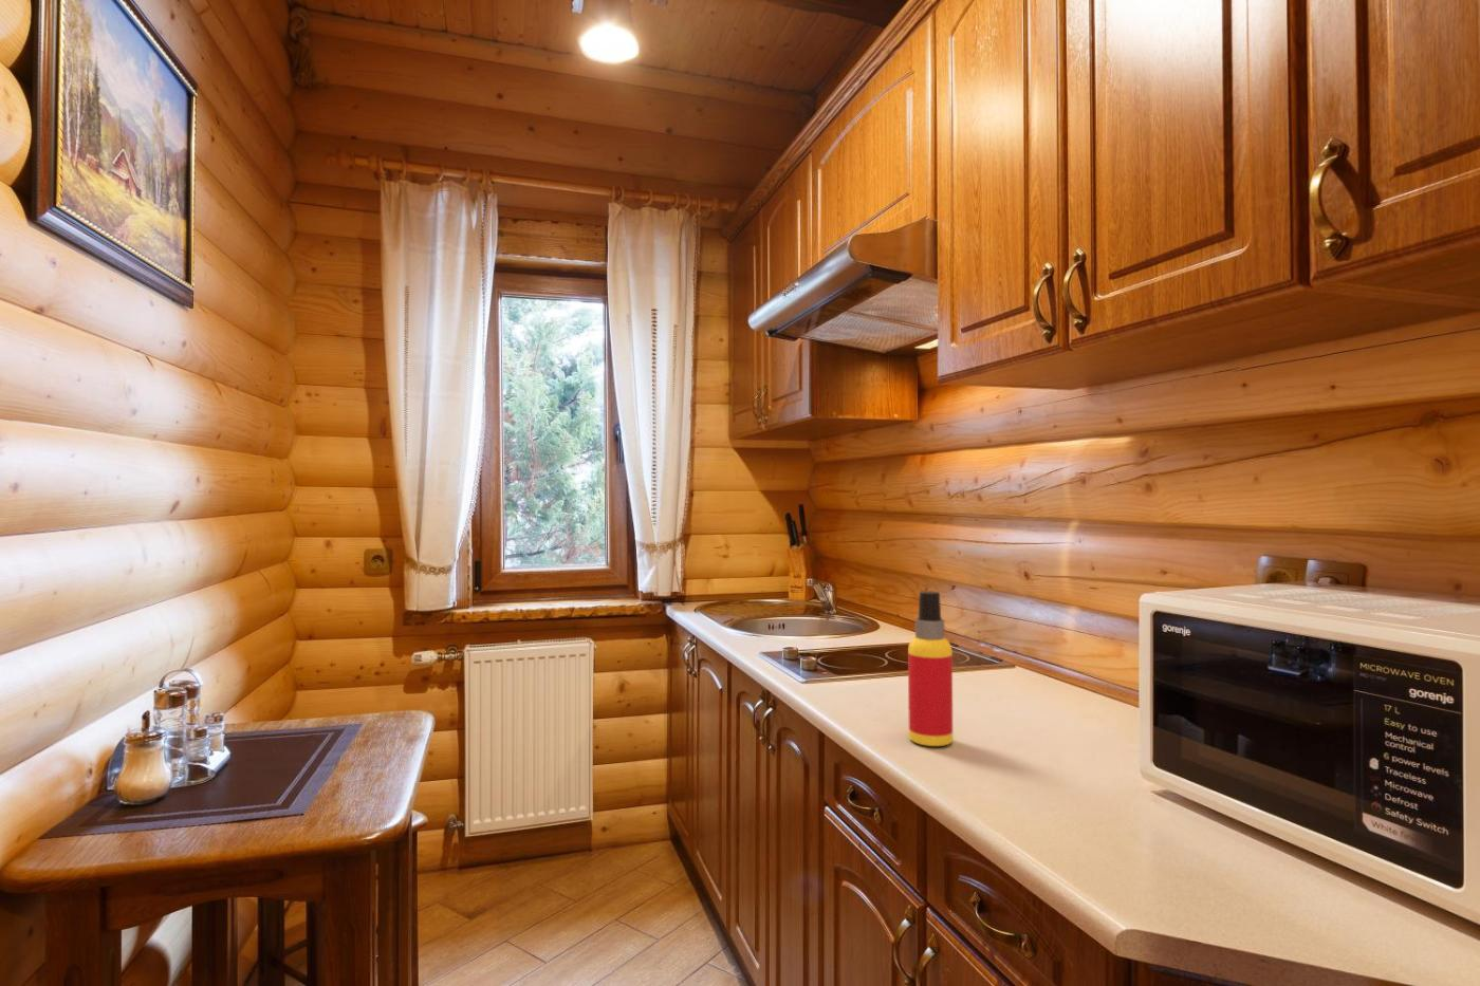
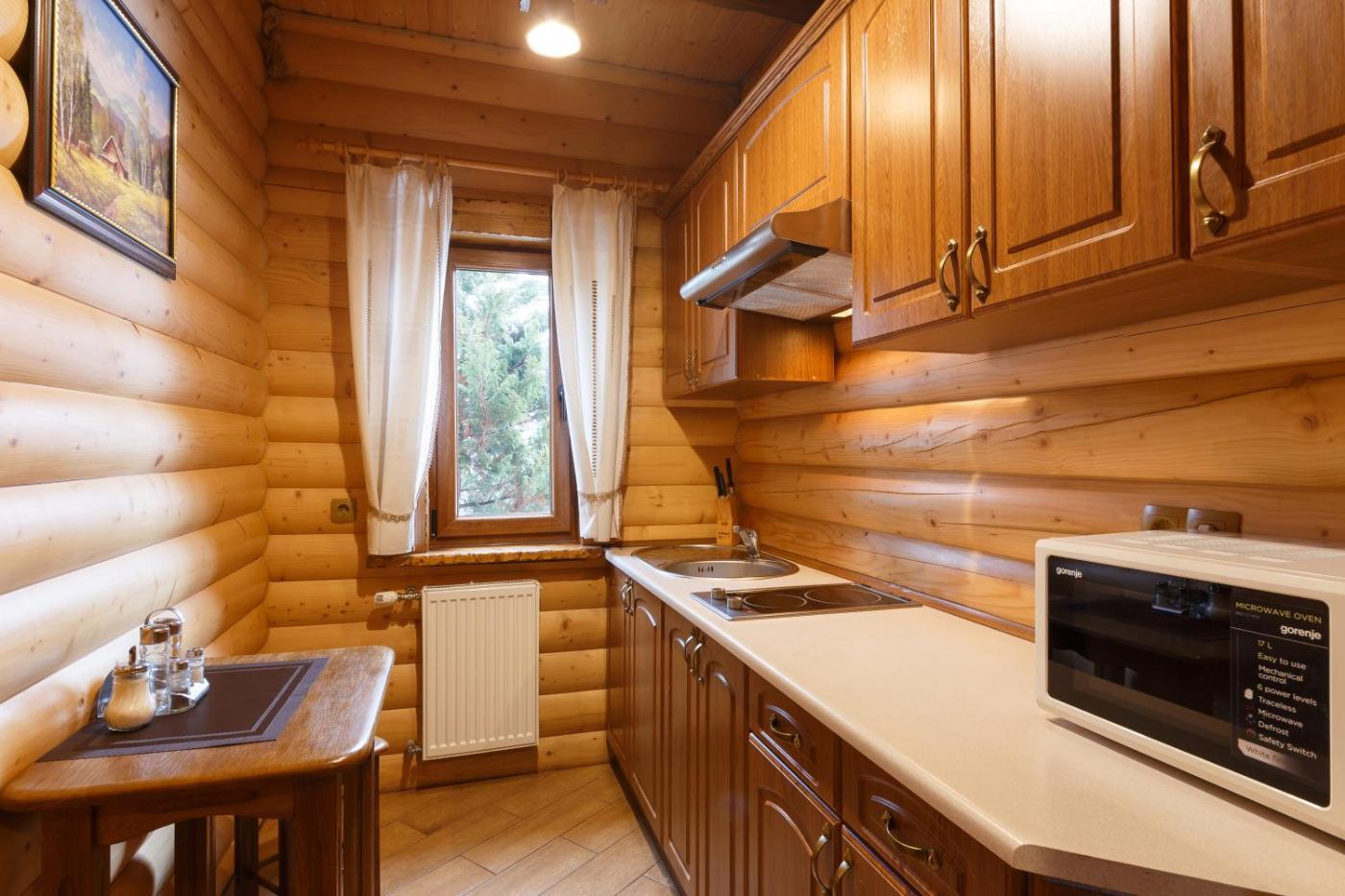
- spray bottle [907,590,954,747]
